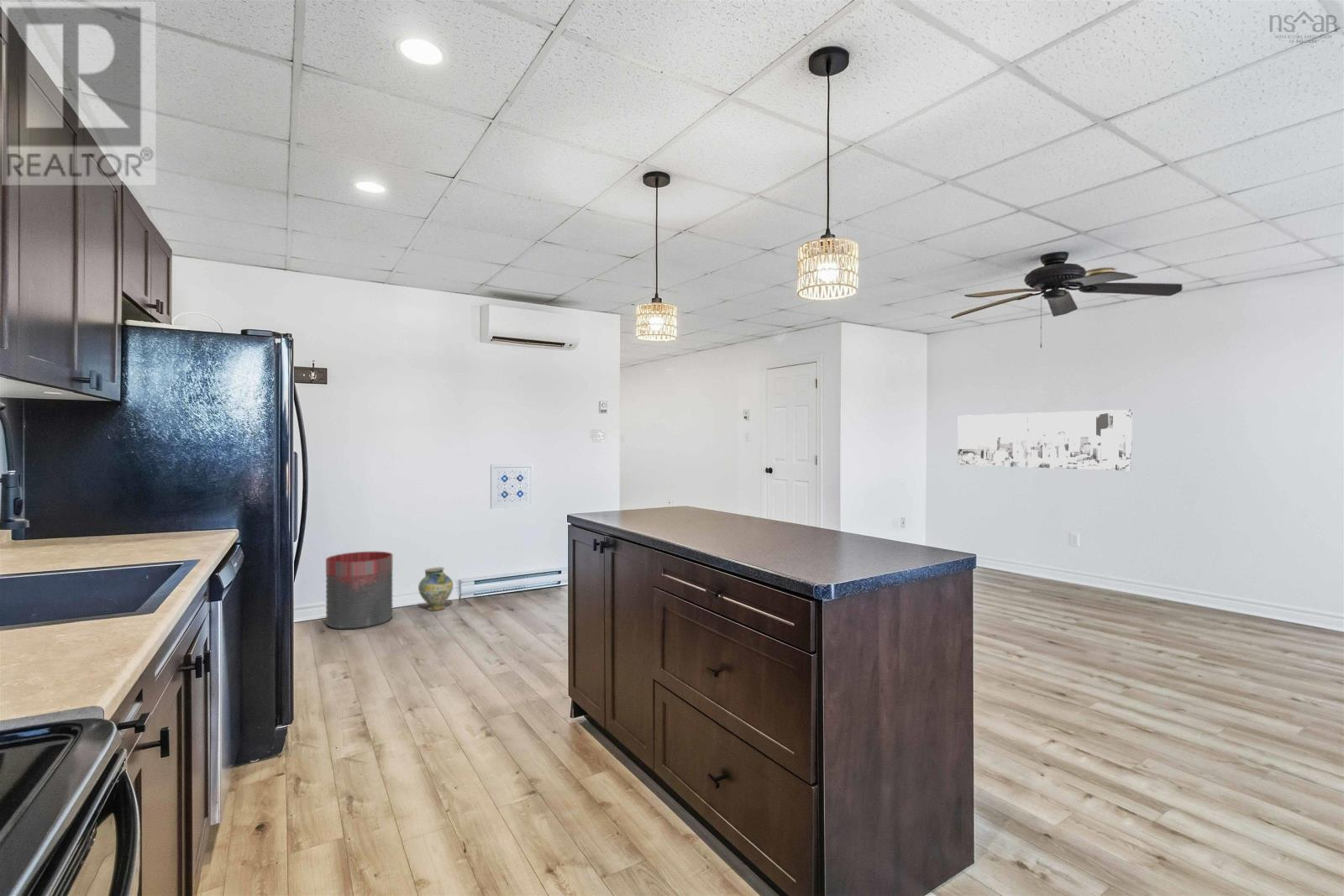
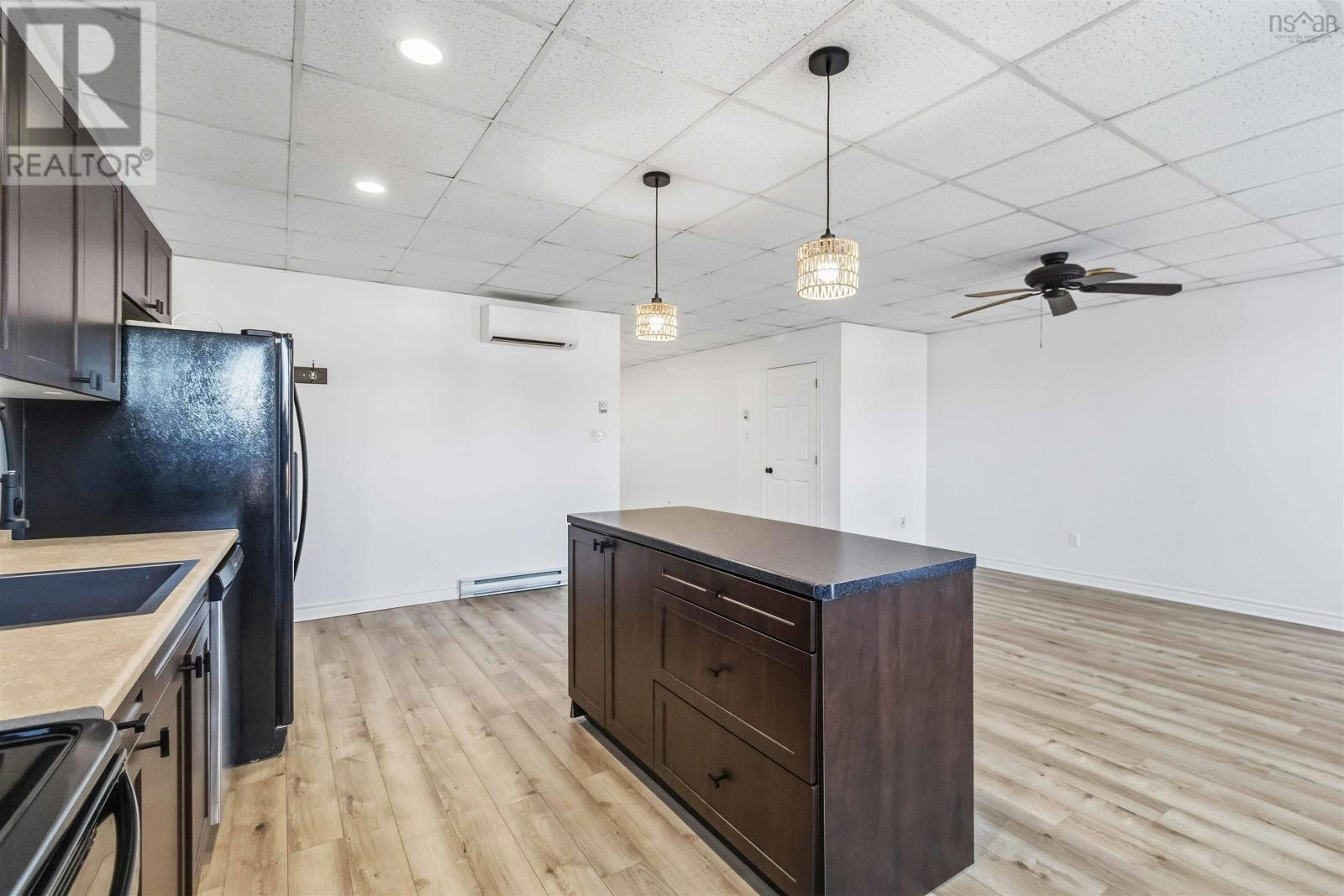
- ceramic jug [417,567,454,611]
- wall art [490,464,534,510]
- wall art [957,409,1133,472]
- trash can [325,551,393,631]
